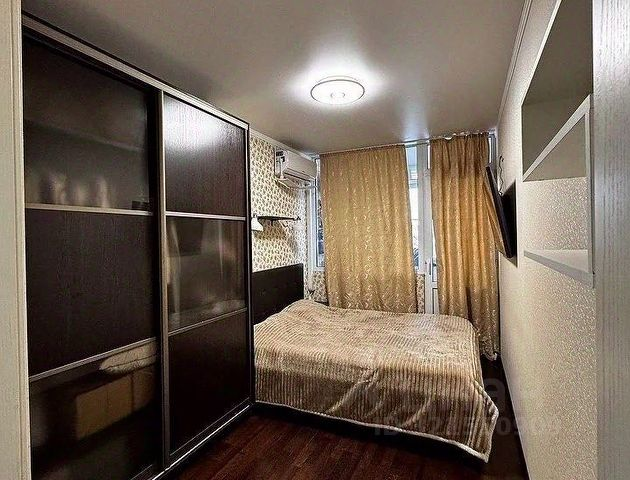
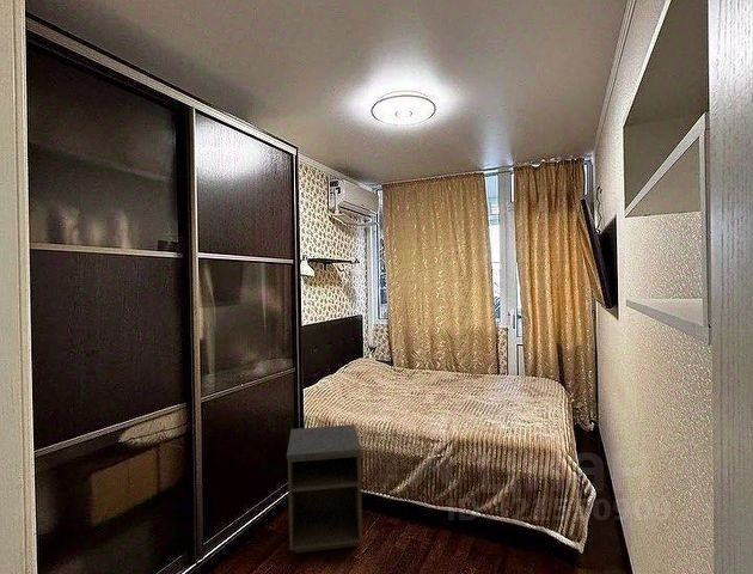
+ nightstand [286,423,363,555]
